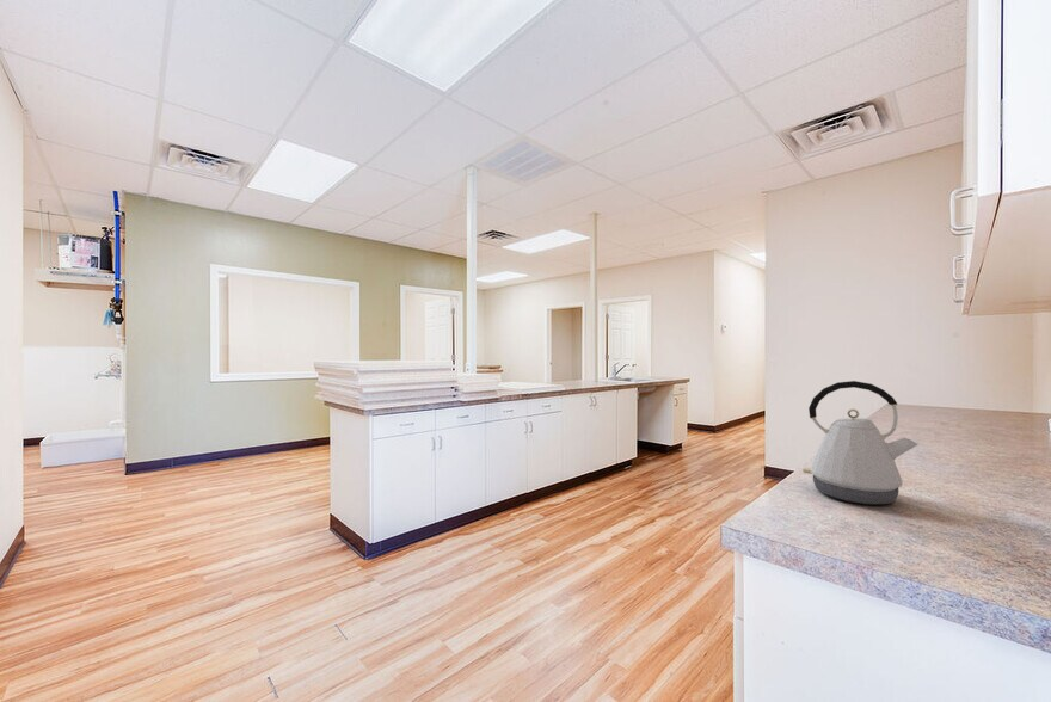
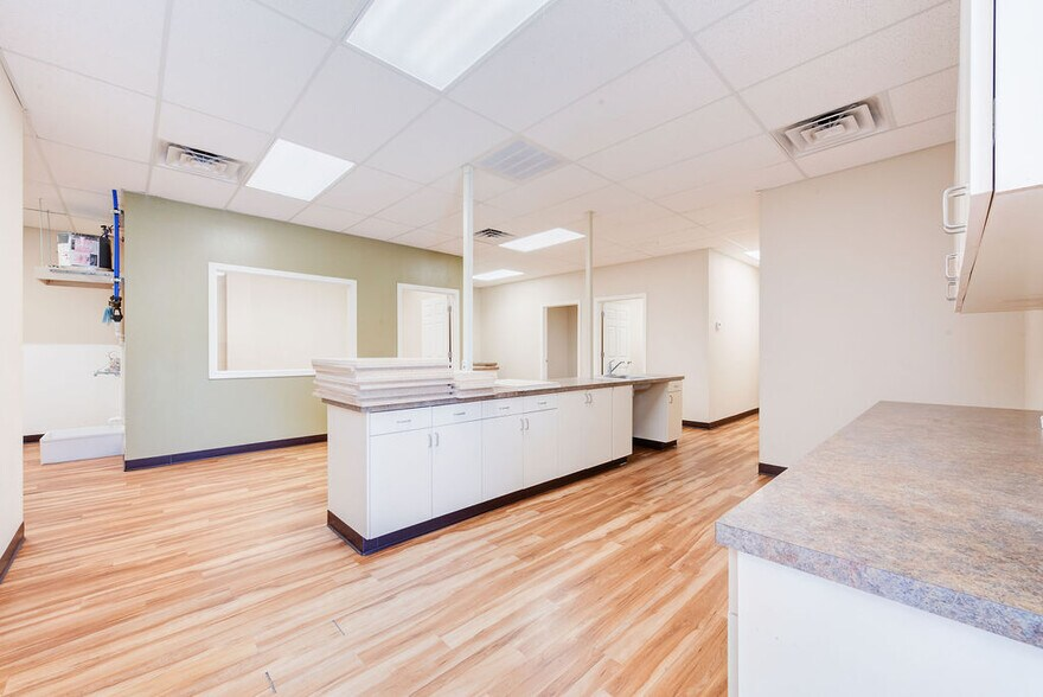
- kettle [801,380,920,505]
